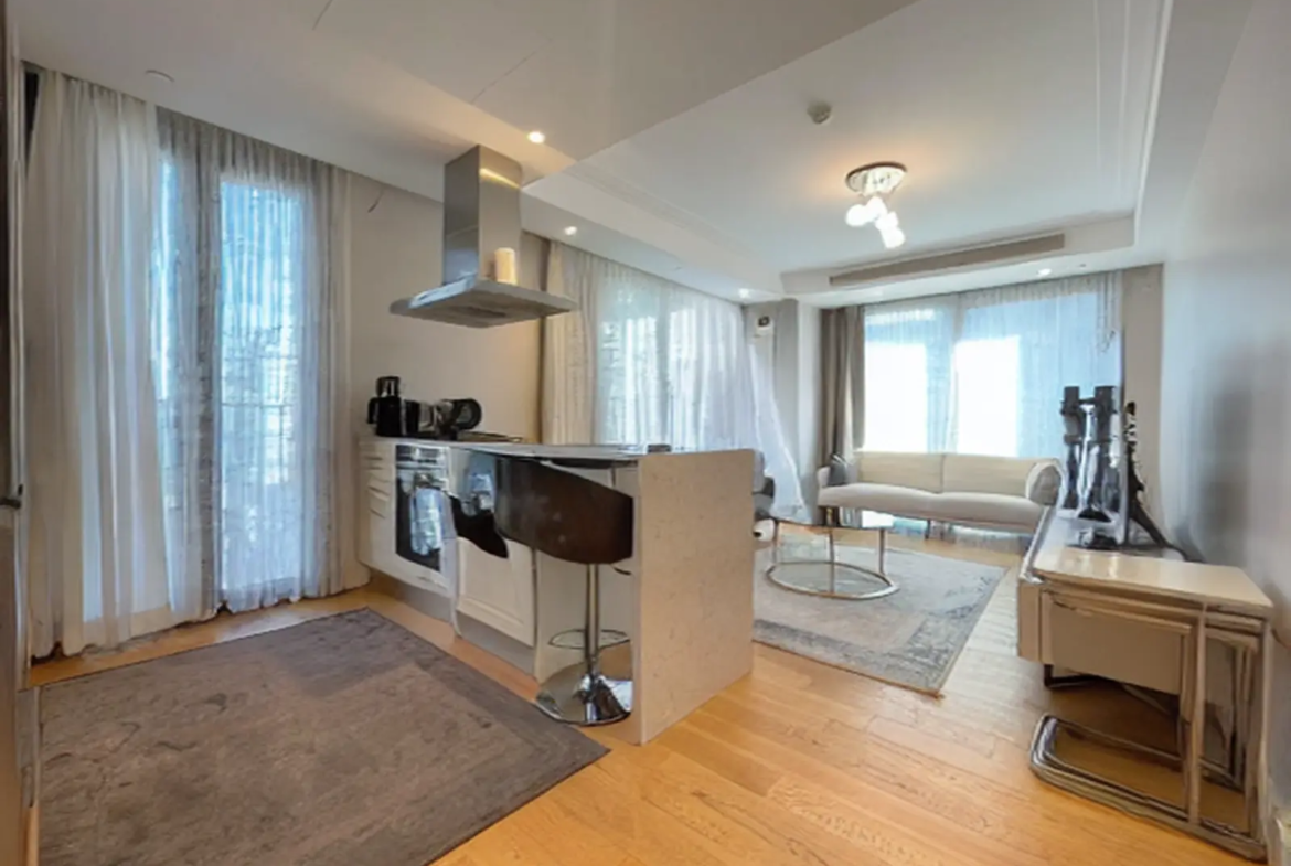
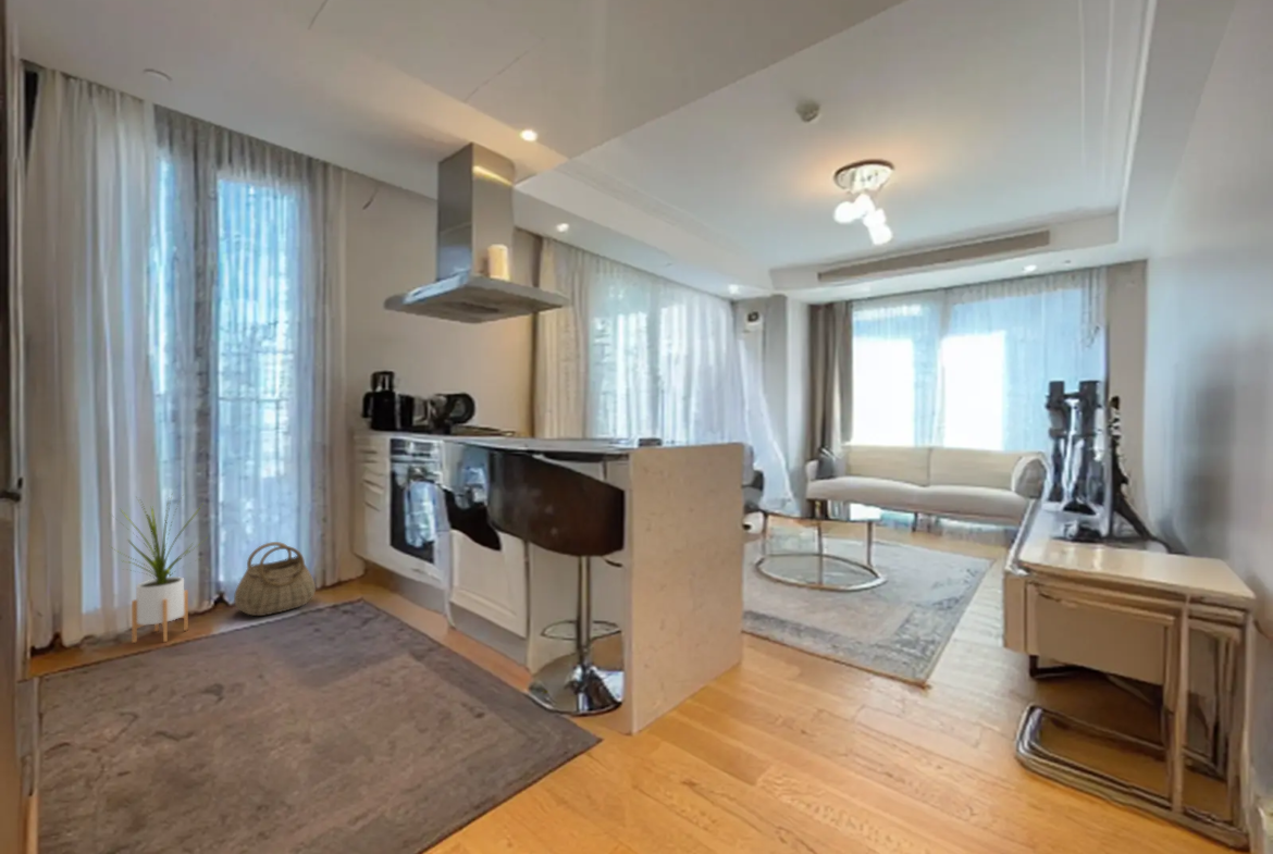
+ basket [233,541,317,617]
+ house plant [109,491,207,644]
